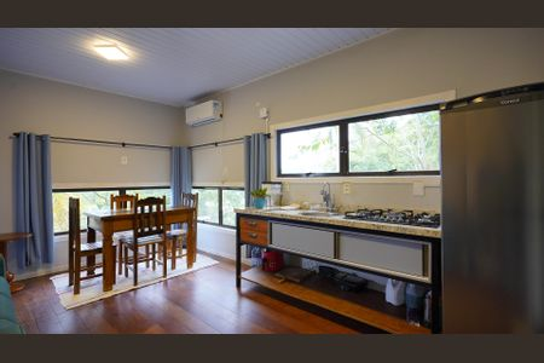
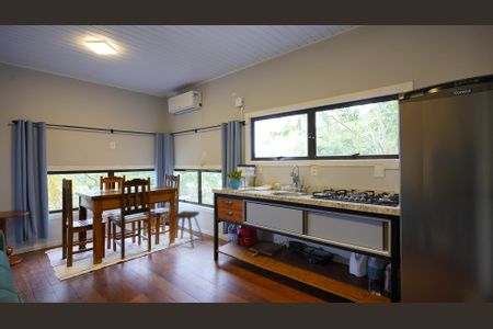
+ music stool [168,209,205,249]
